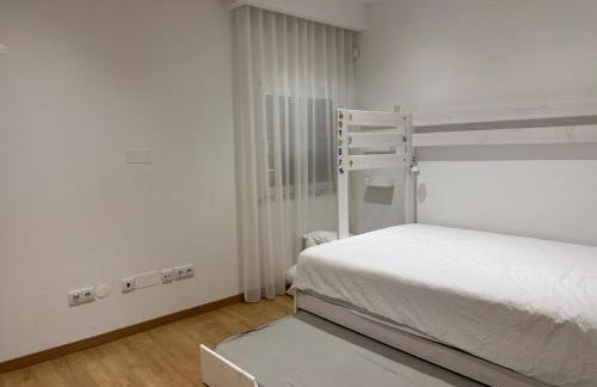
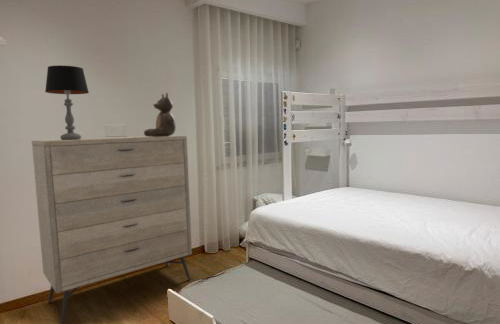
+ teddy bear [143,92,177,137]
+ dresser [31,135,193,324]
+ table lamp [44,64,90,140]
